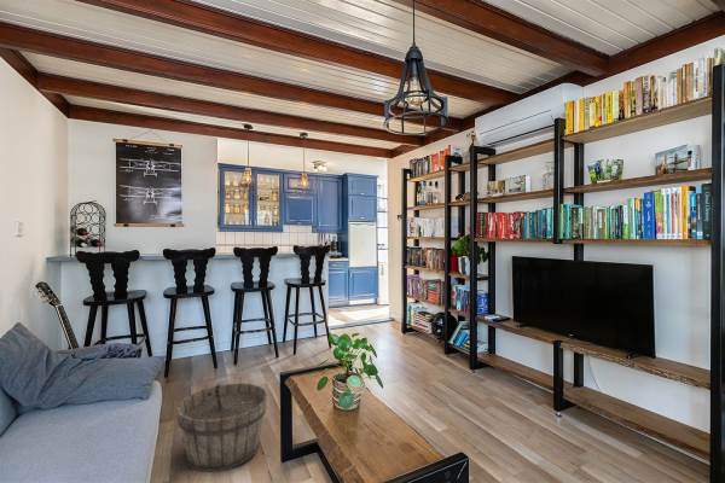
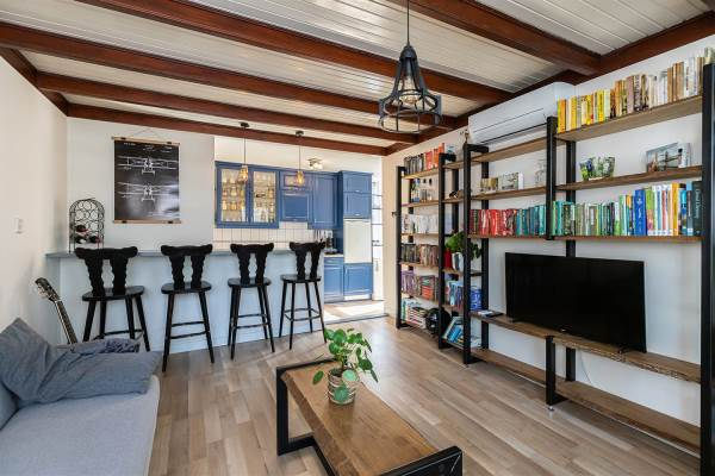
- wooden bucket [175,380,268,473]
